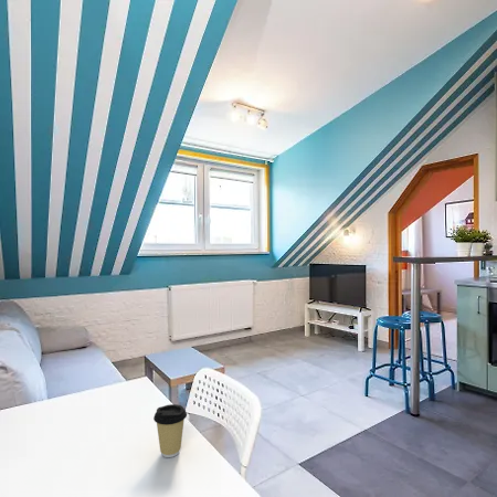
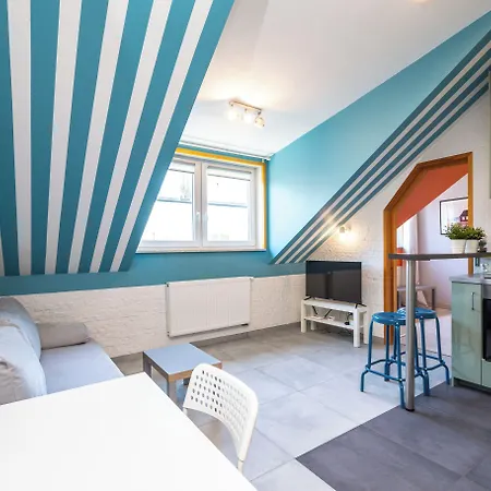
- coffee cup [152,403,188,458]
